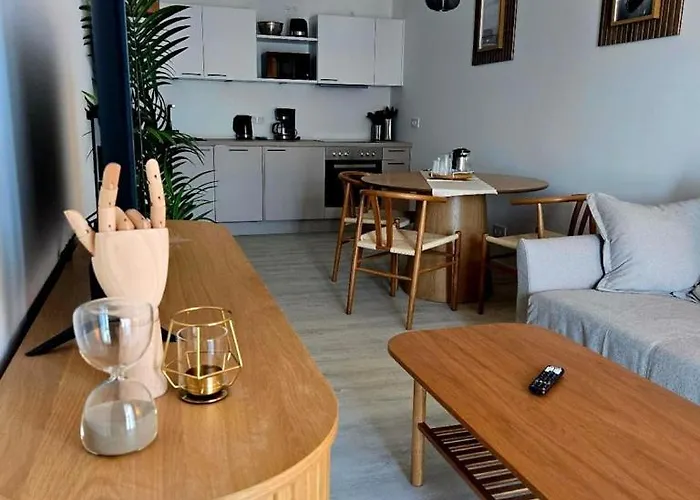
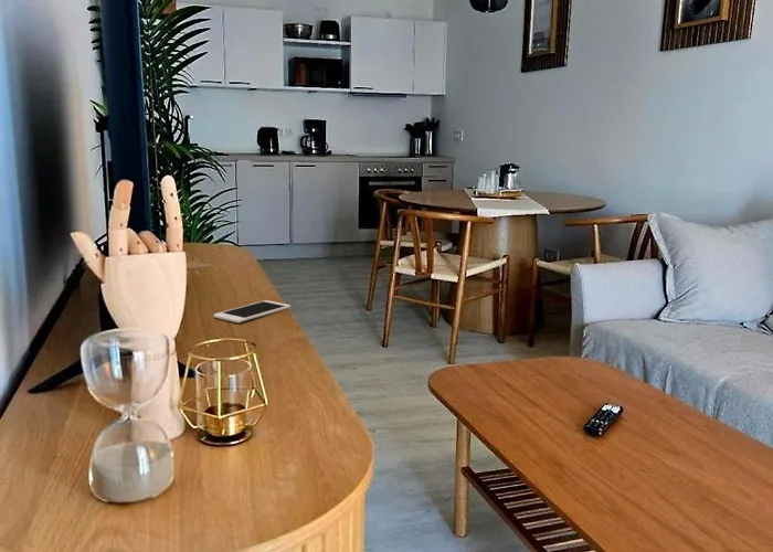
+ cell phone [213,299,292,323]
